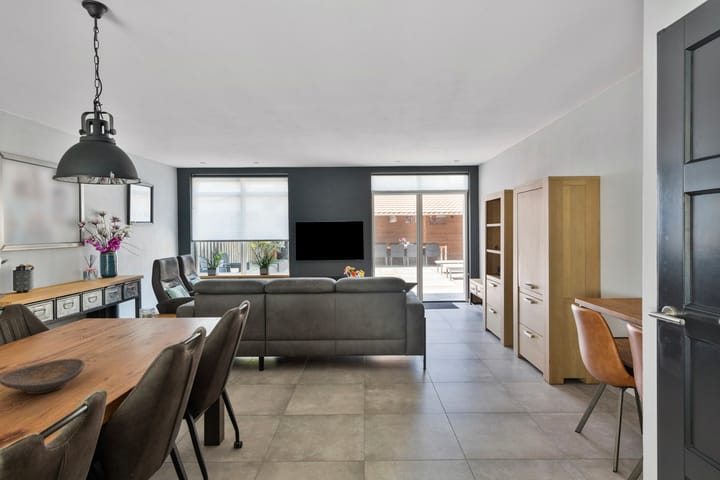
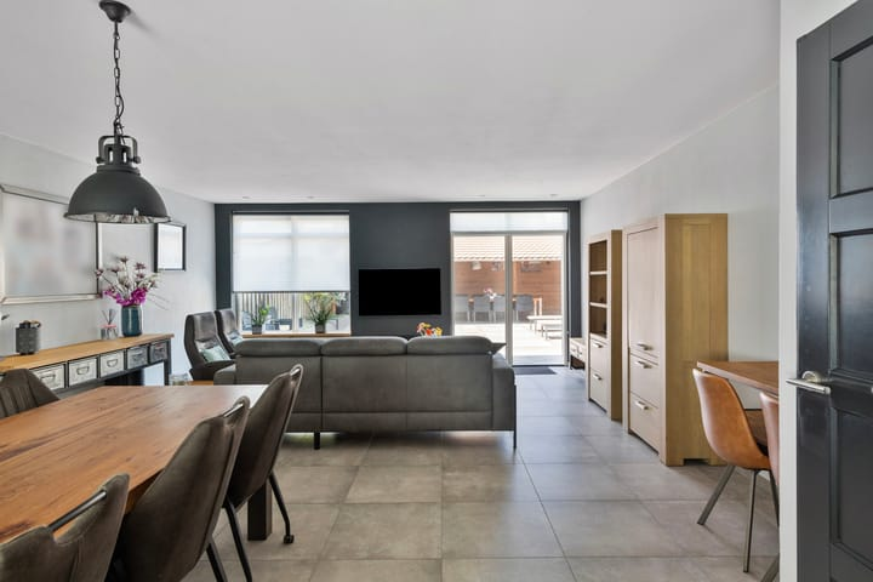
- decorative bowl [0,358,86,395]
